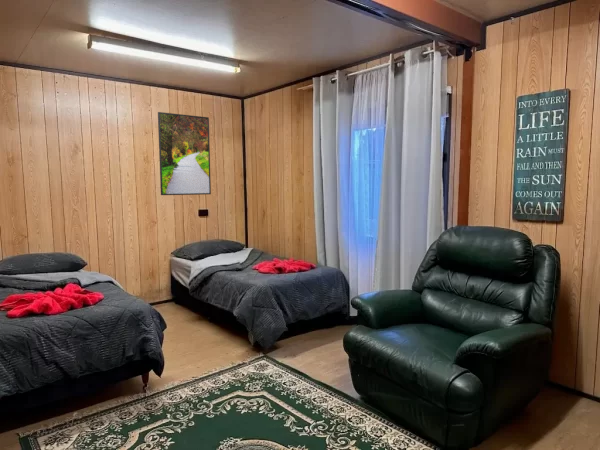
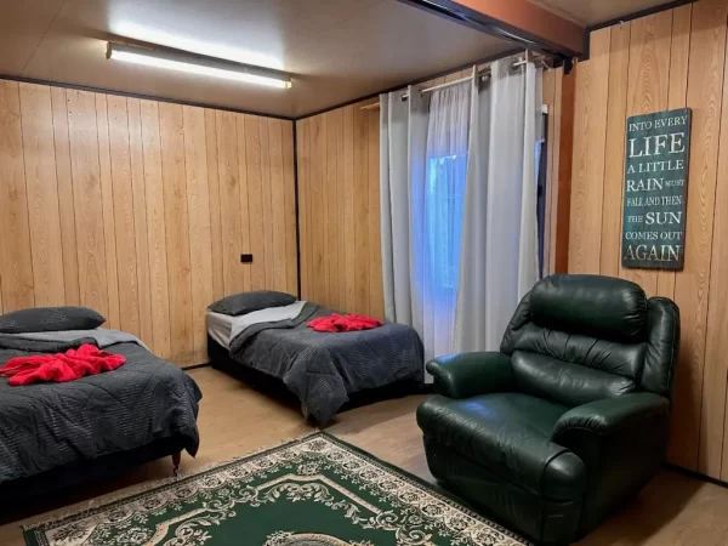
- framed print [157,111,212,196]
